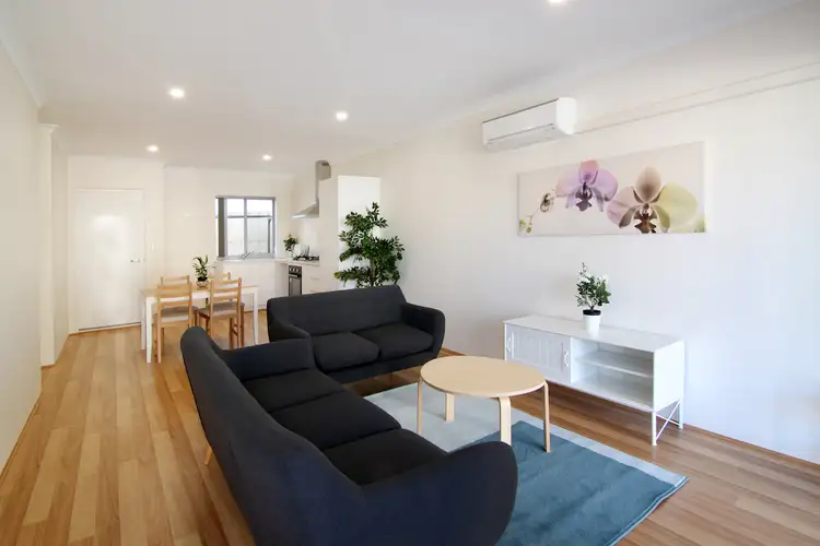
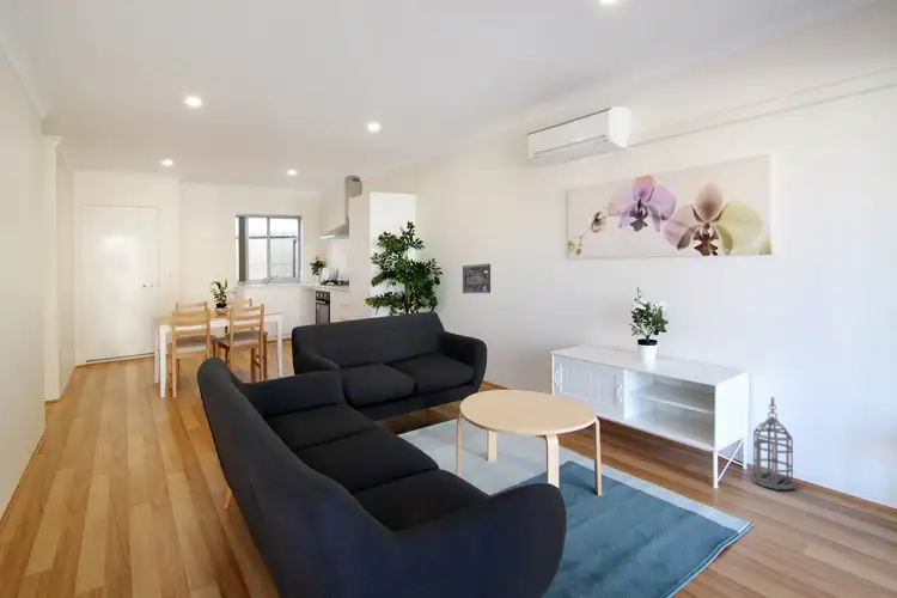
+ wall art [462,263,492,294]
+ lantern [749,396,798,492]
